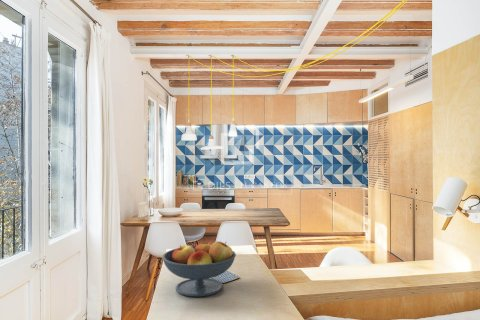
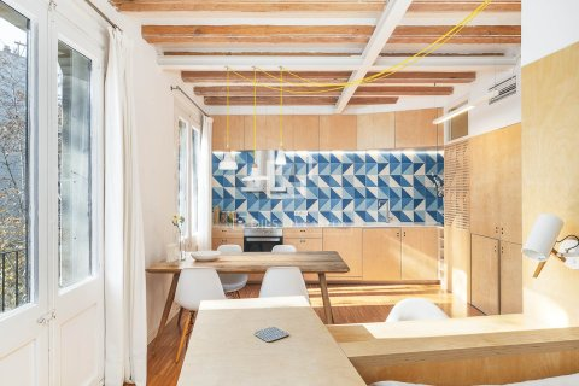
- fruit bowl [161,241,237,298]
